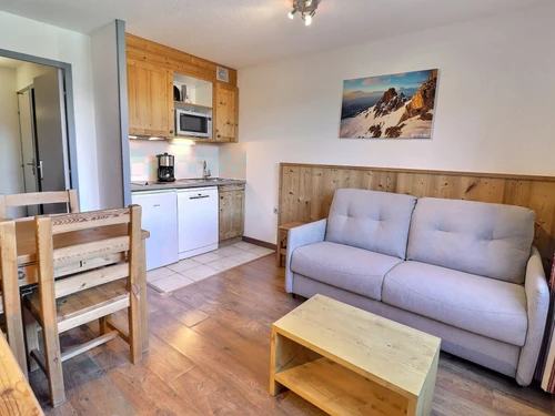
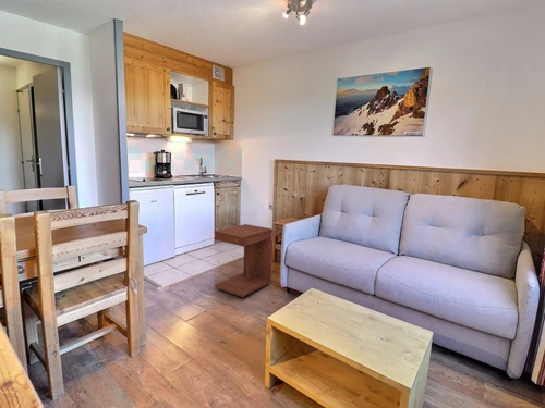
+ side table [214,223,274,298]
